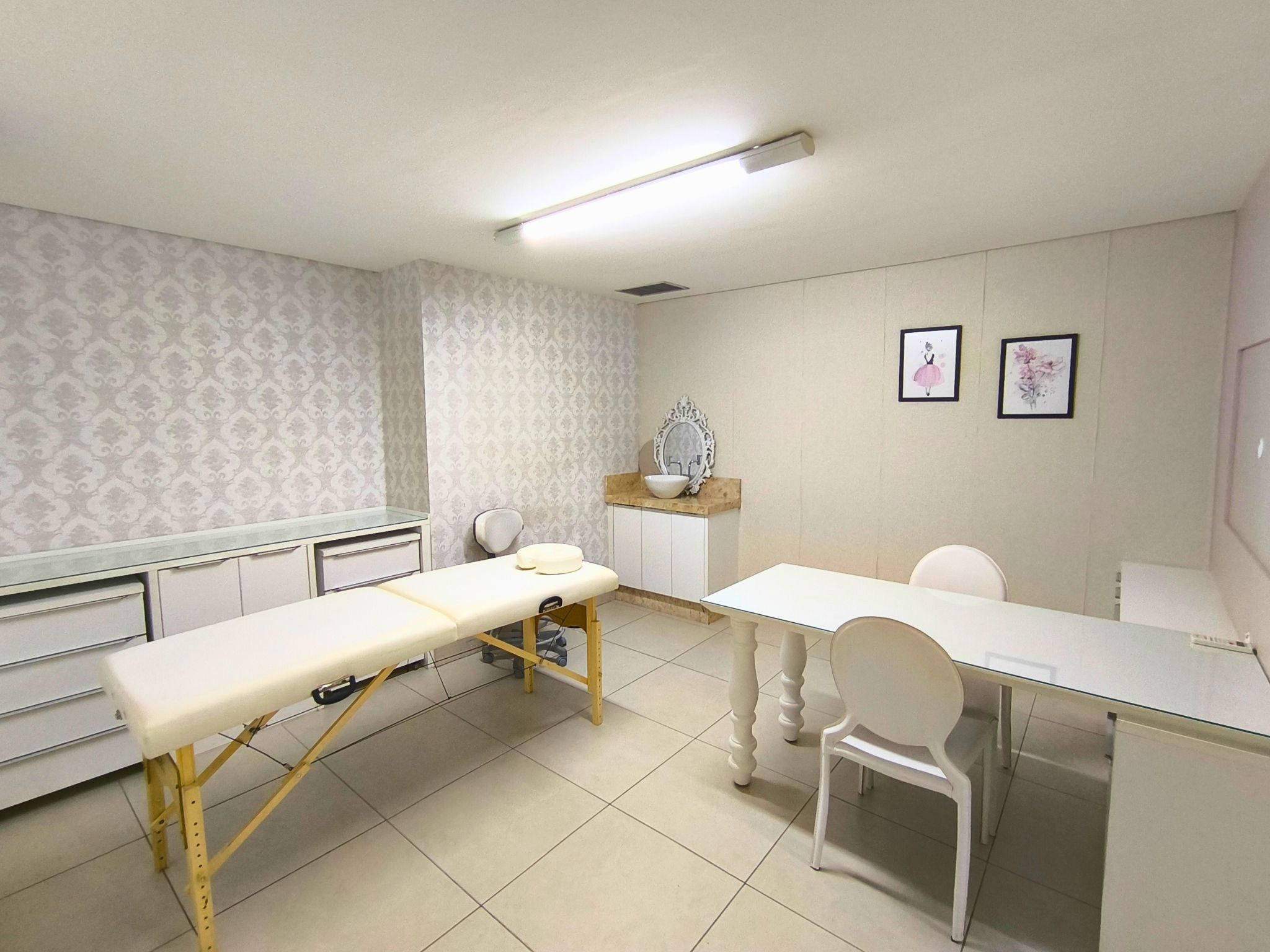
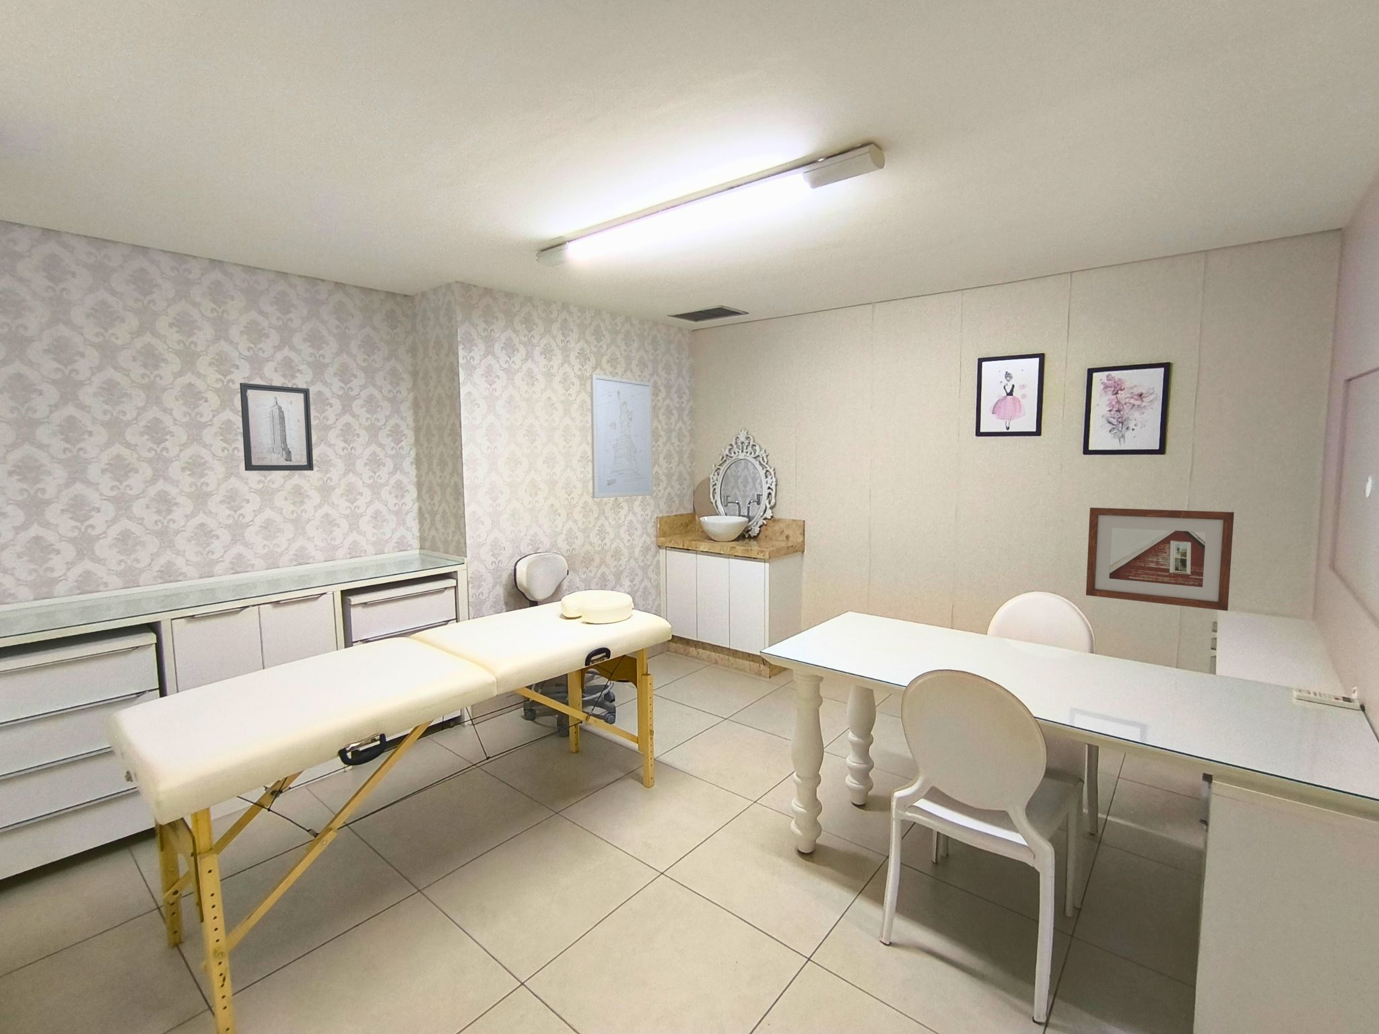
+ wall art [590,374,654,499]
+ picture frame [1086,507,1235,611]
+ wall art [239,382,315,471]
